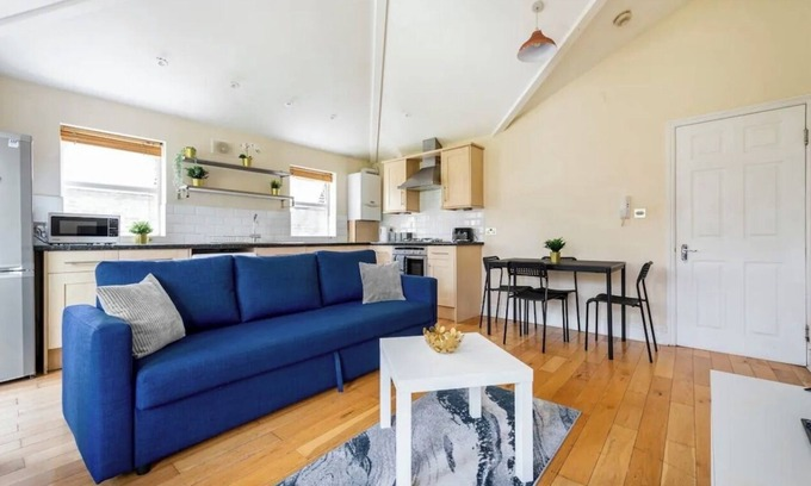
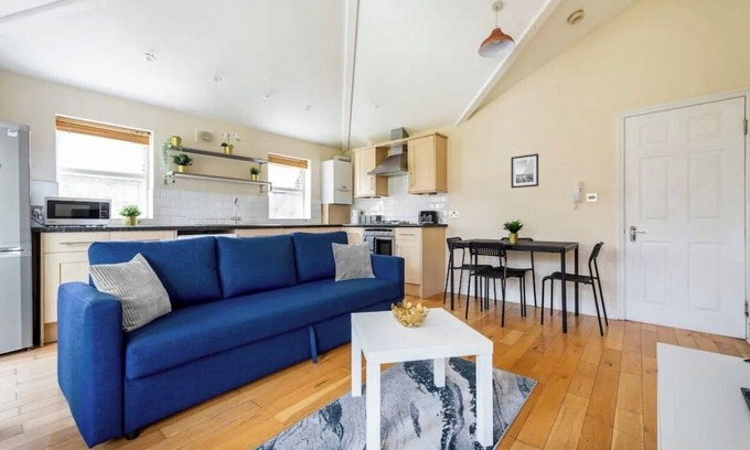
+ wall art [510,152,539,190]
